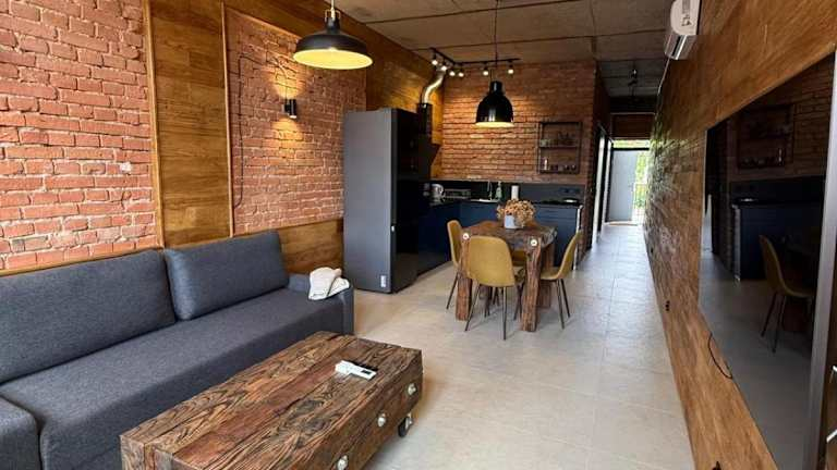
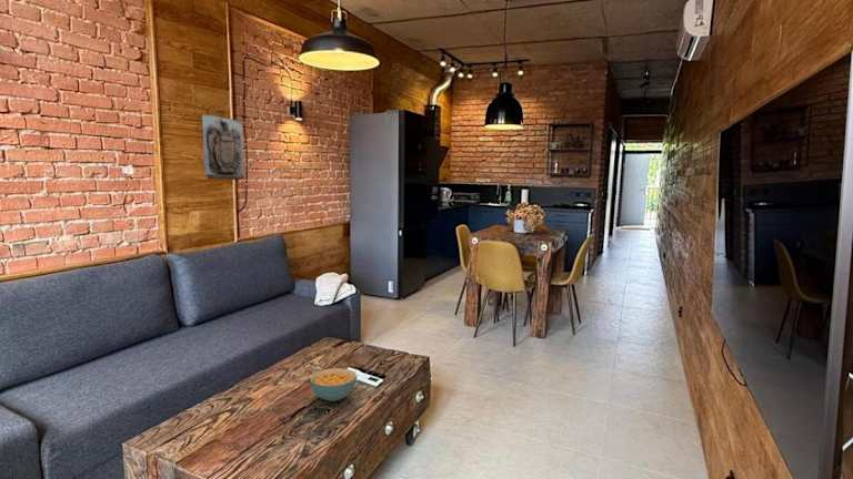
+ wall sculpture [201,113,245,181]
+ cereal bowl [309,367,358,402]
